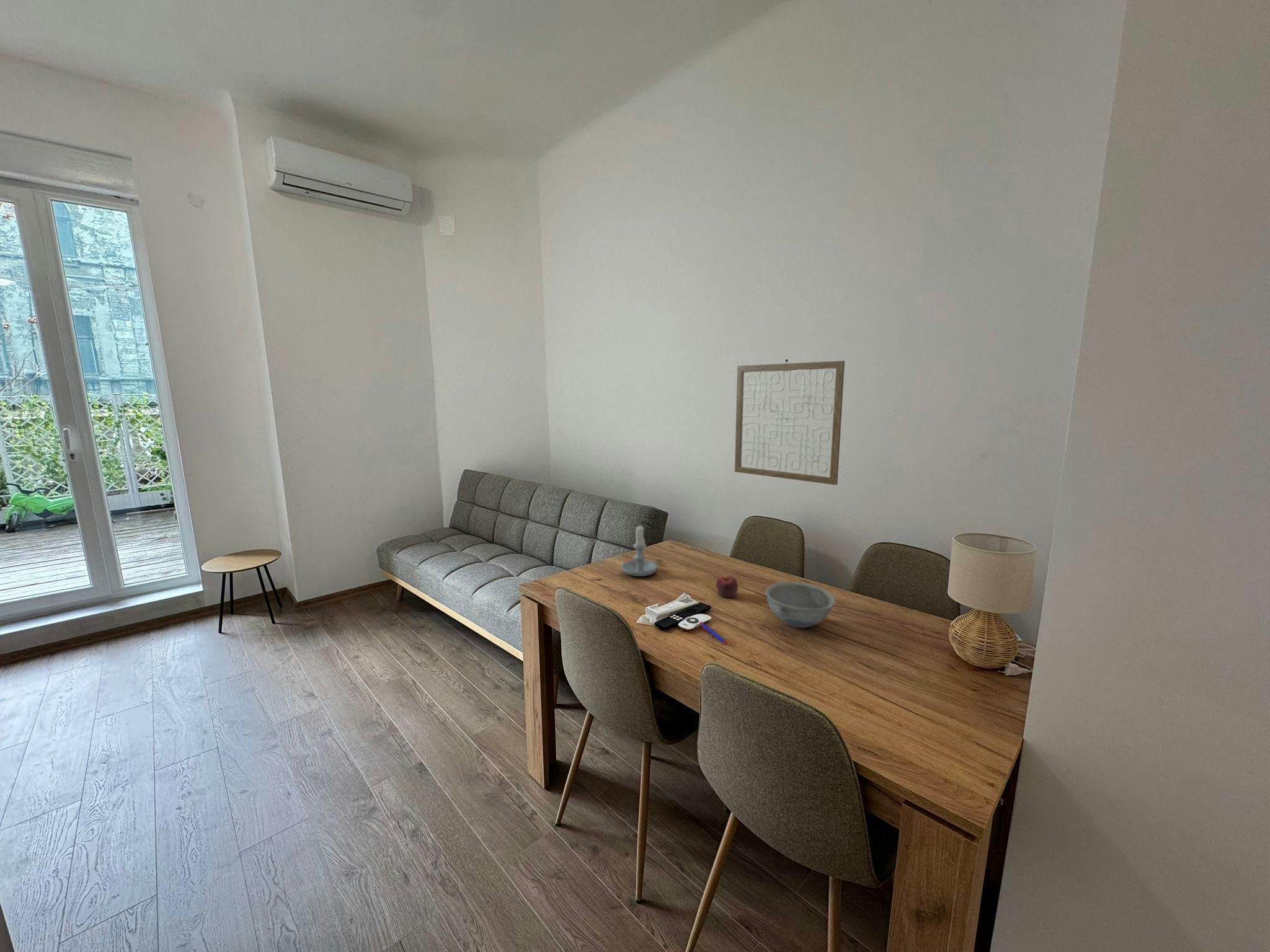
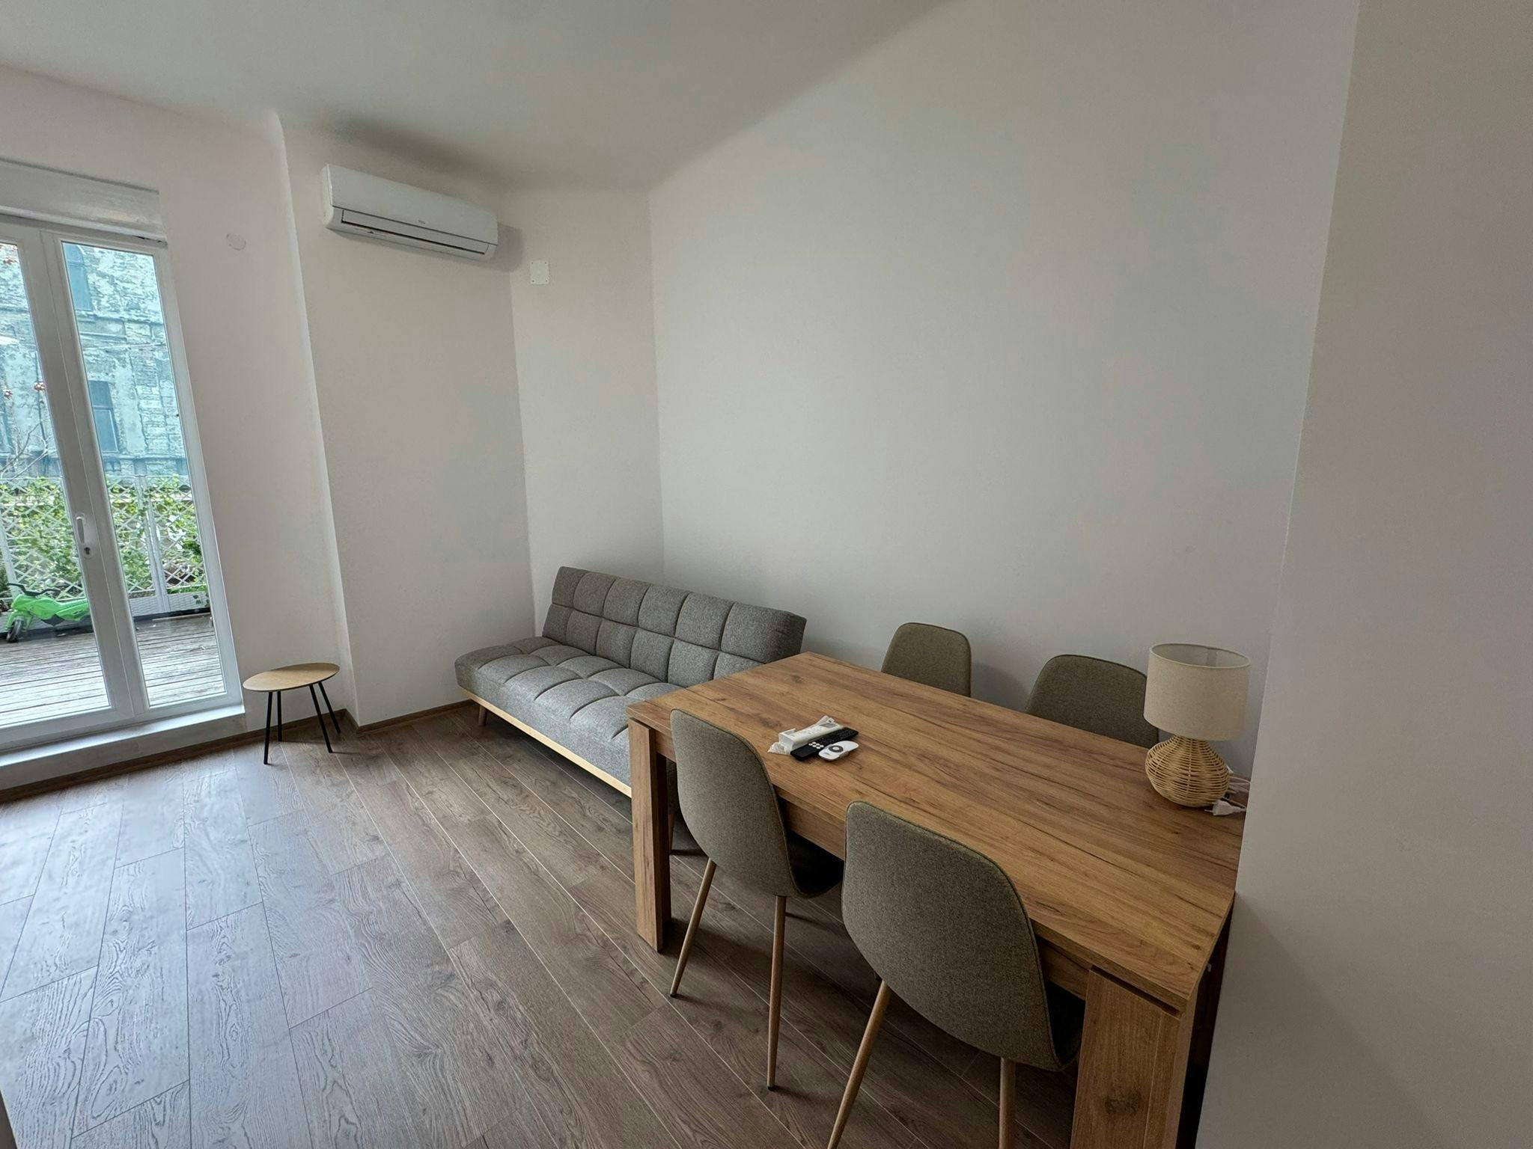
- bowl [765,581,836,628]
- pen [699,622,729,646]
- apple [716,575,739,598]
- candle [621,523,658,577]
- wall art [734,359,845,485]
